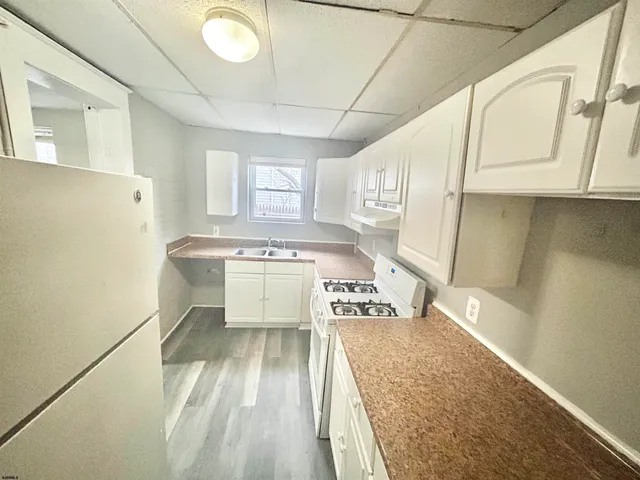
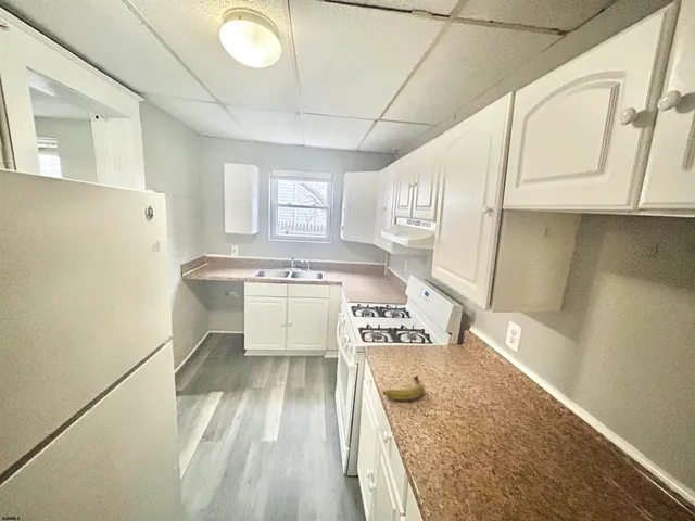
+ fruit [382,376,425,402]
